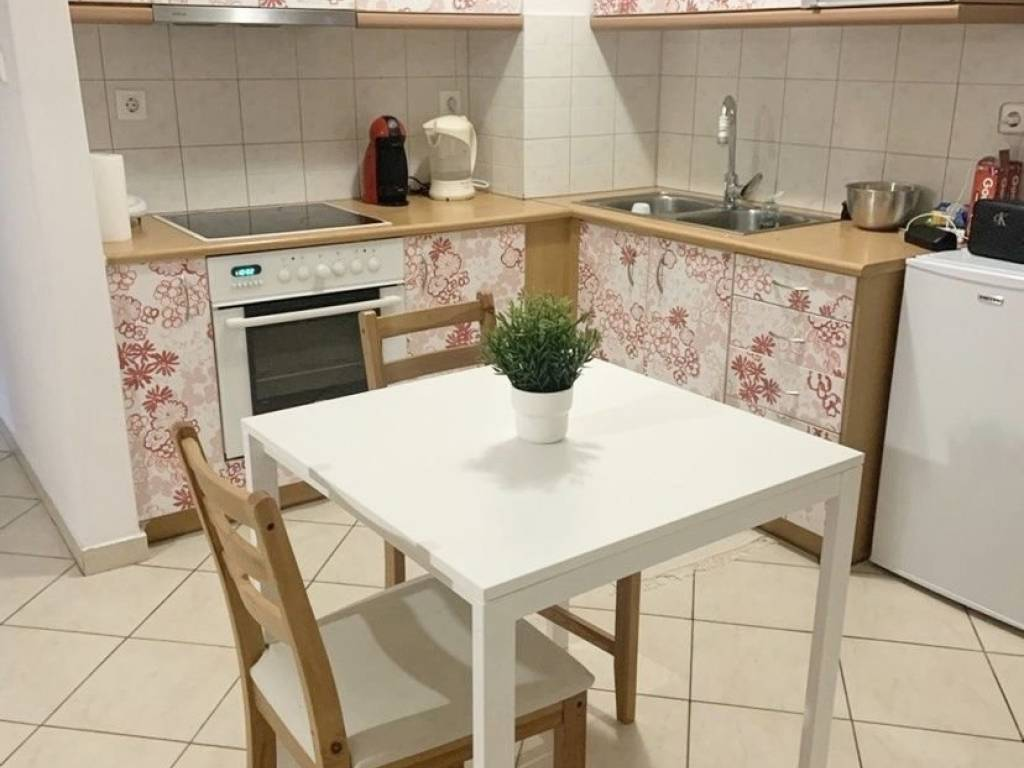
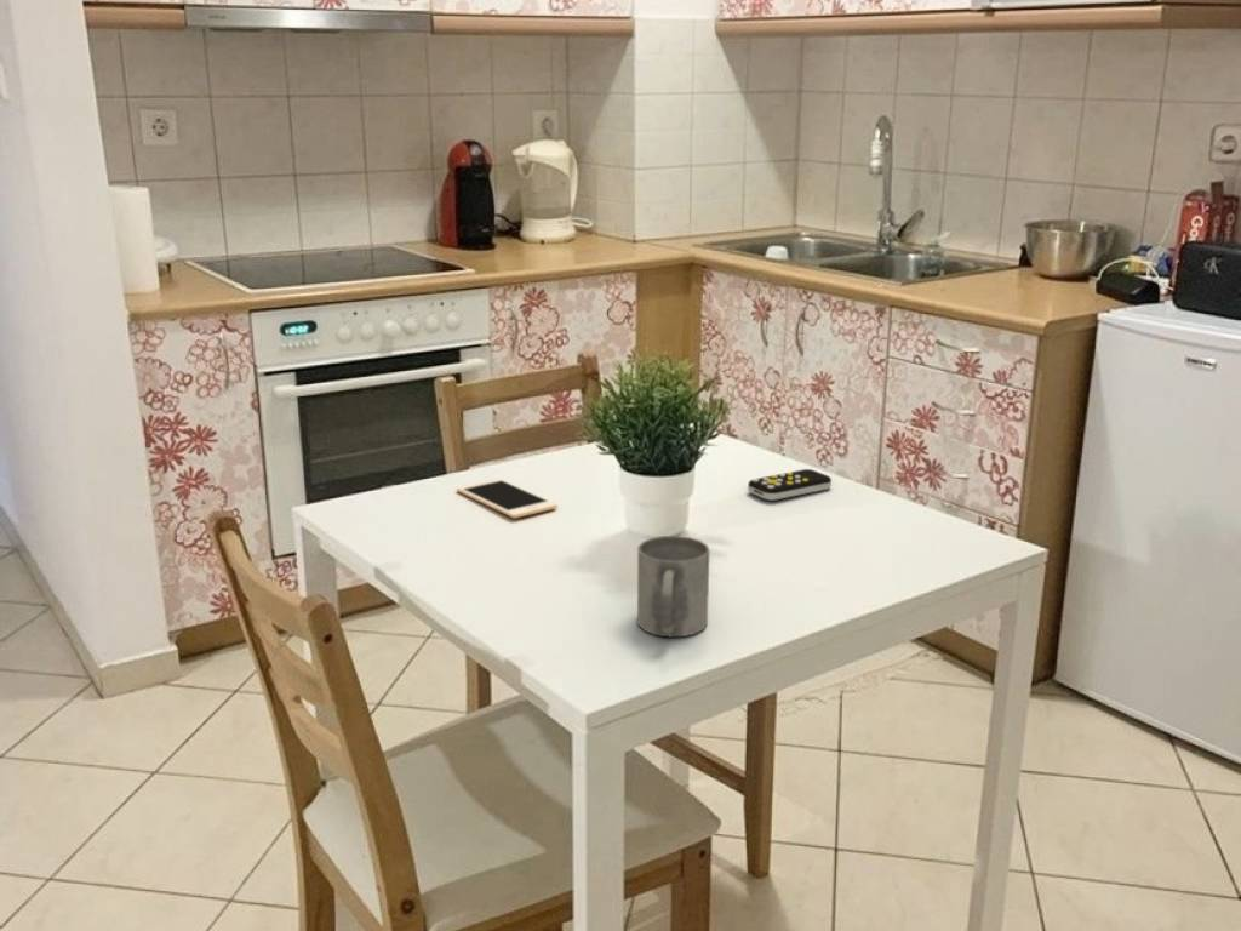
+ mug [636,535,710,638]
+ remote control [747,468,833,502]
+ cell phone [456,478,559,519]
